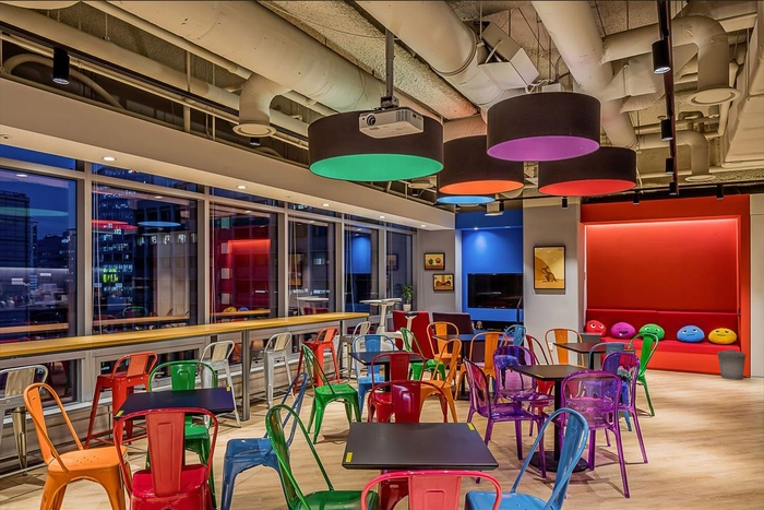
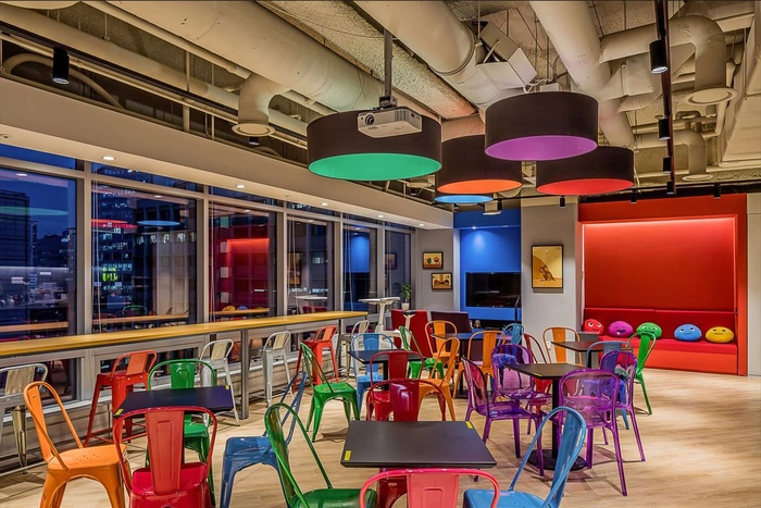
- trash can [716,348,748,381]
